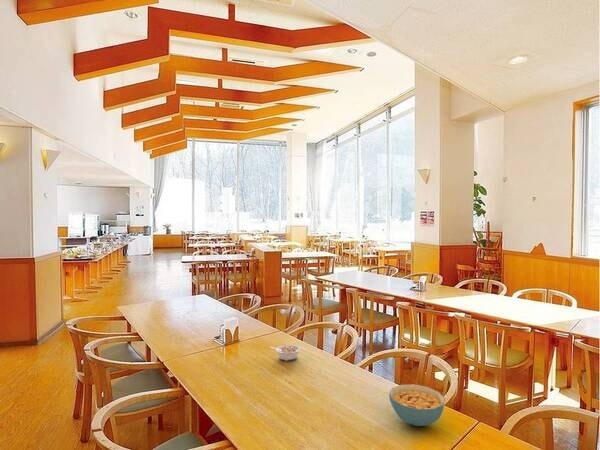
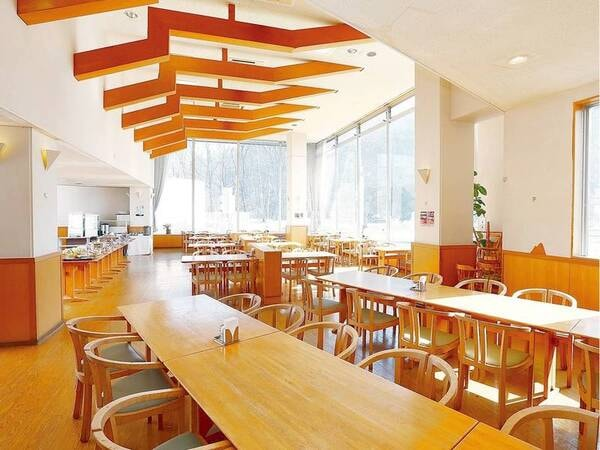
- cereal bowl [388,383,446,427]
- legume [270,344,302,362]
